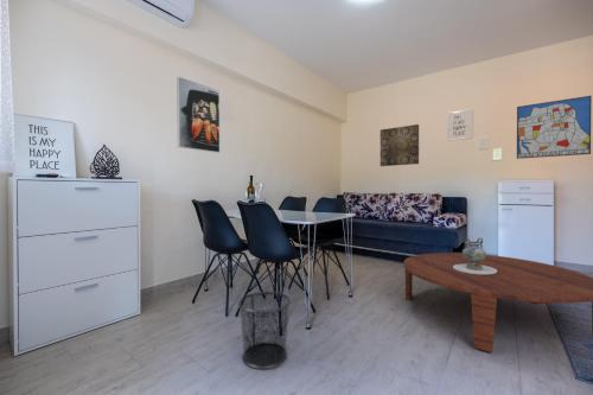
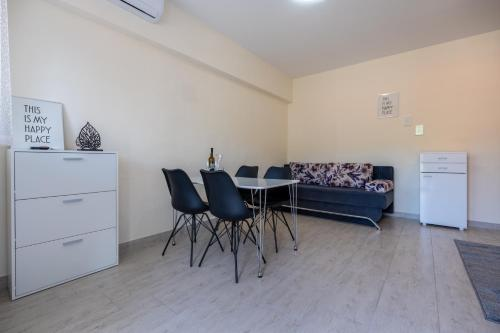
- wall art [380,123,420,167]
- waste bin [237,291,292,370]
- coffee table [402,251,593,353]
- wall art [516,95,593,160]
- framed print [176,76,221,154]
- decorative vase [453,237,497,275]
